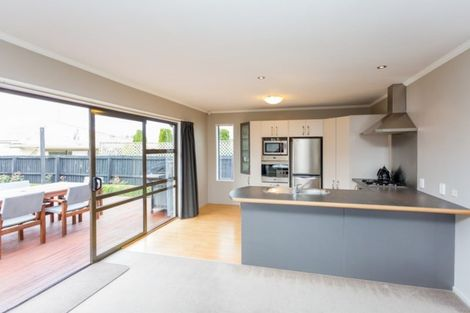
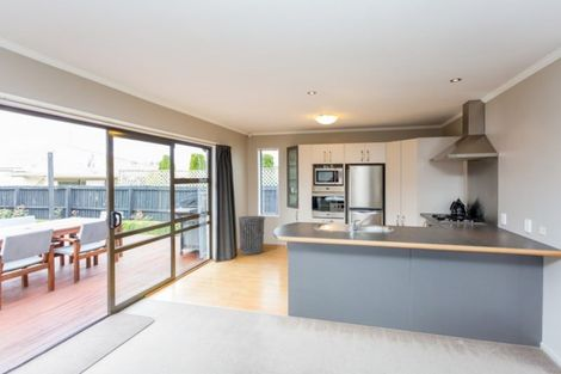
+ trash can [238,215,266,256]
